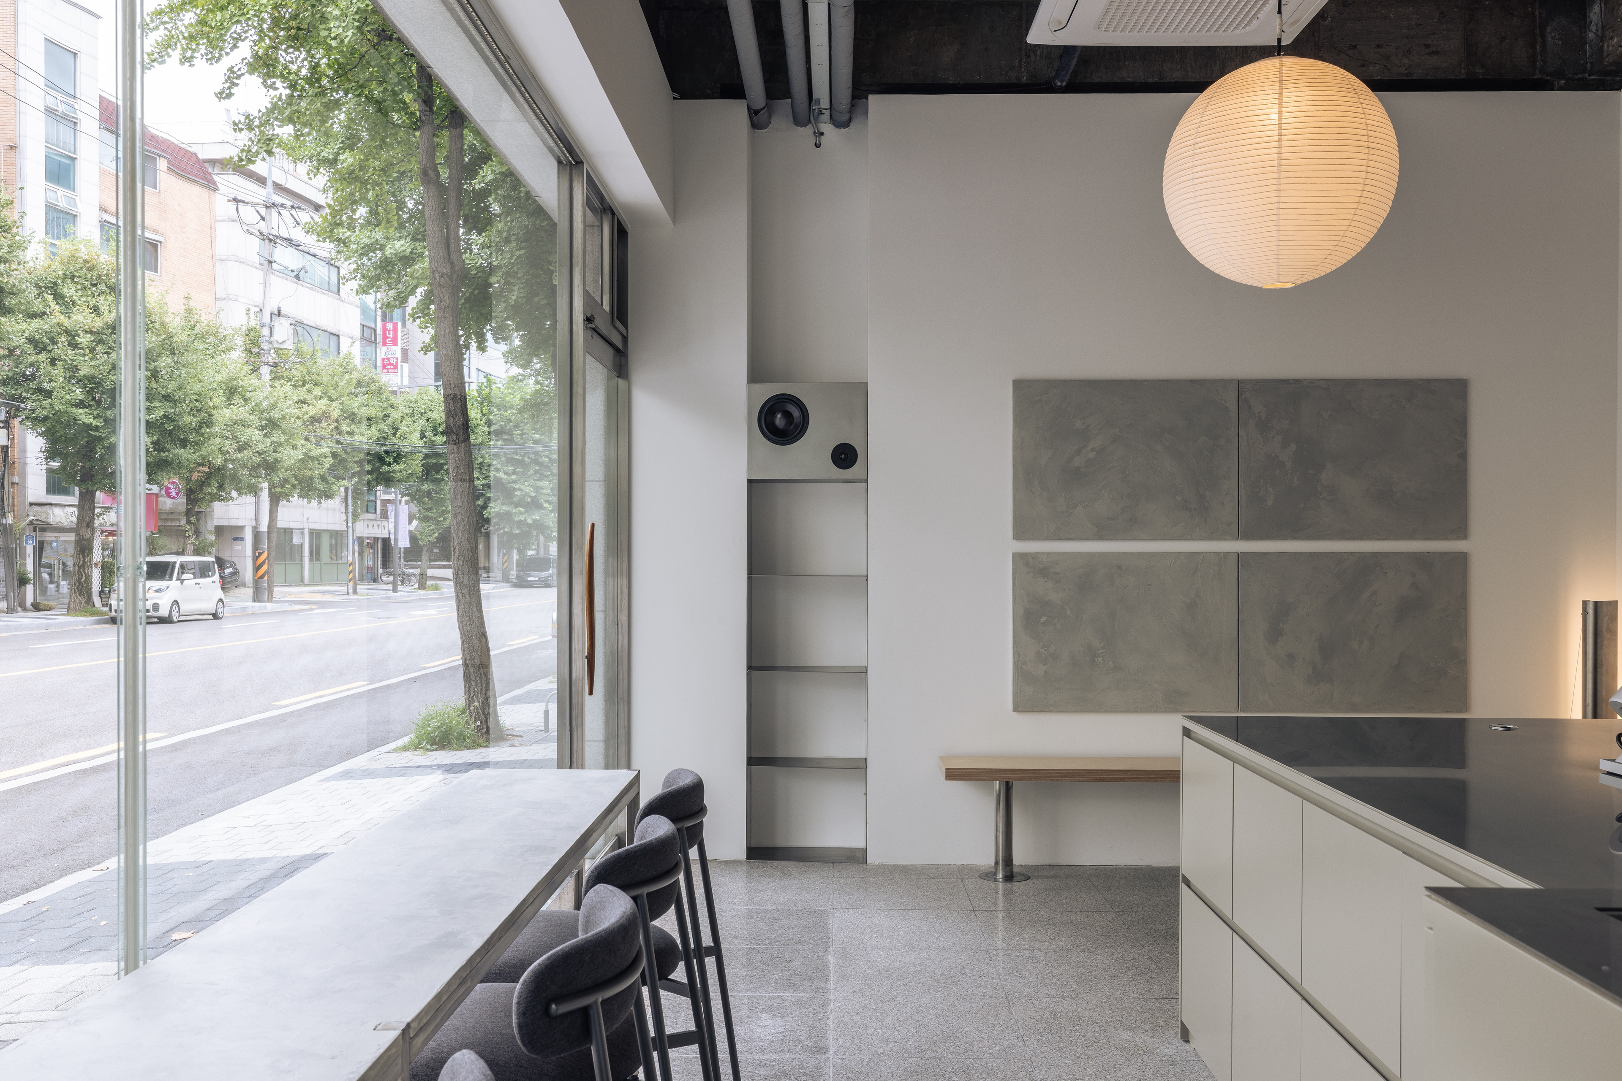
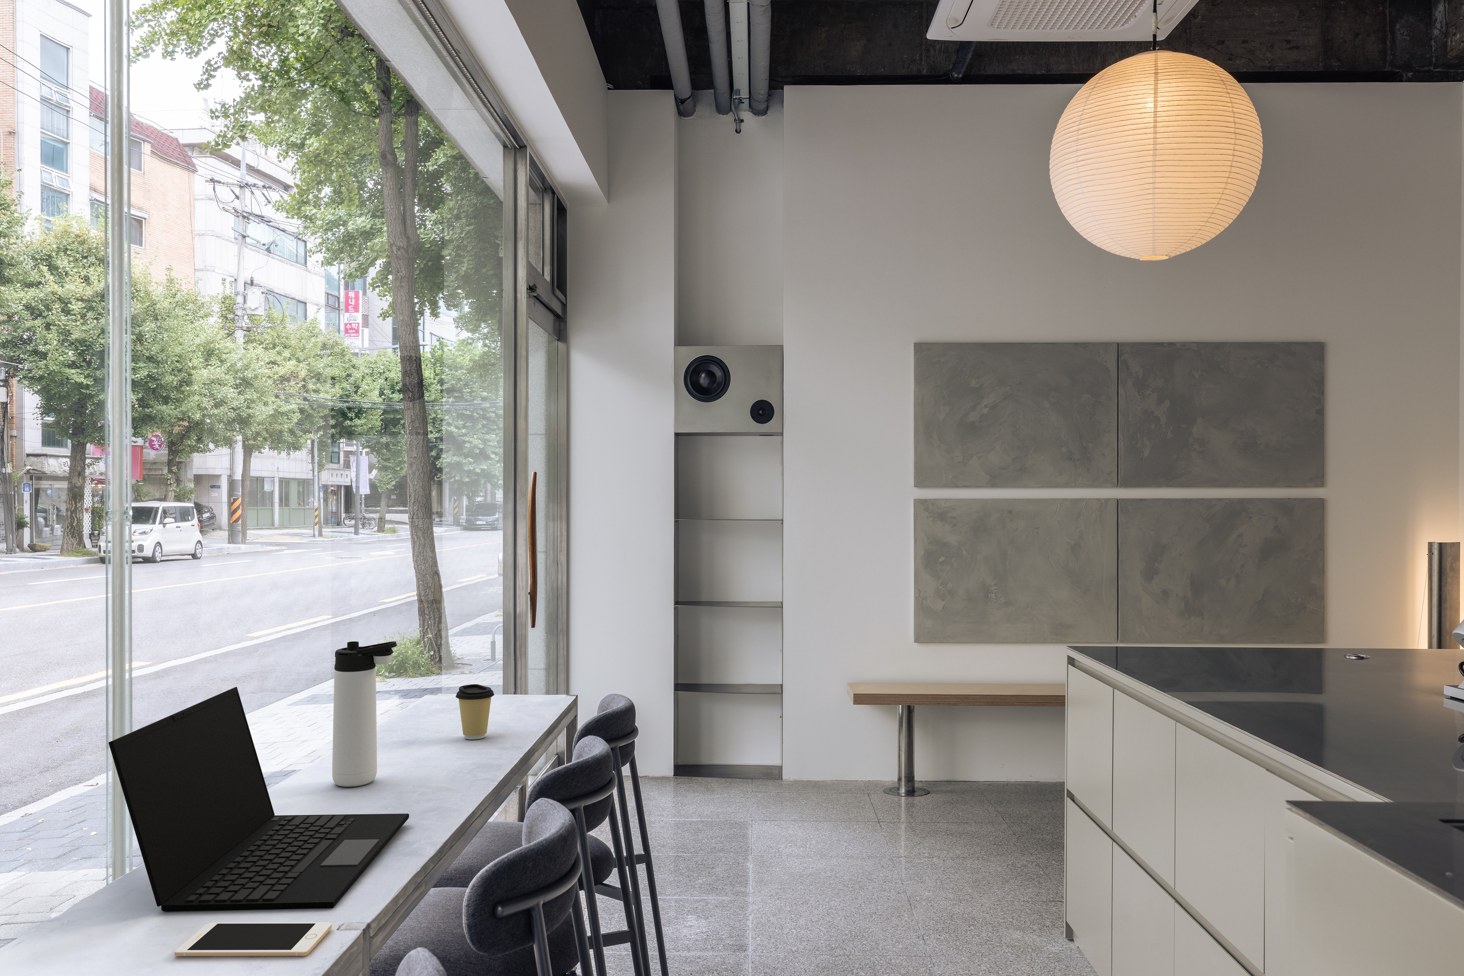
+ thermos bottle [331,640,398,786]
+ cell phone [174,922,332,956]
+ coffee cup [455,684,495,740]
+ laptop [108,686,410,912]
